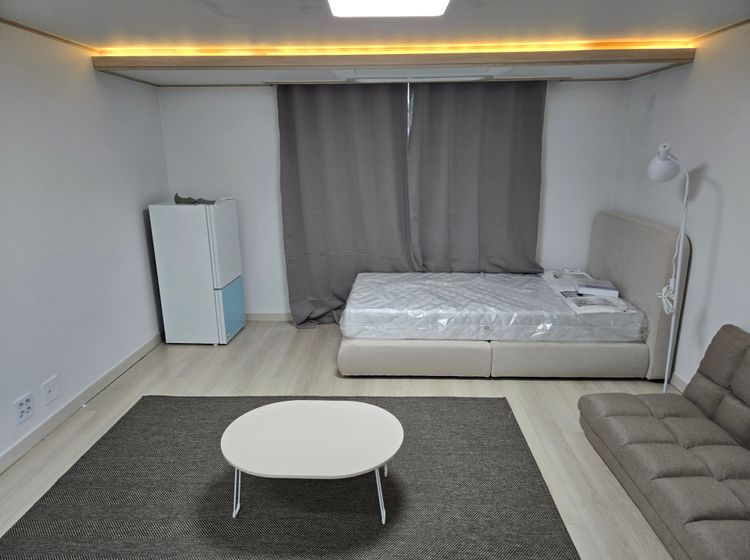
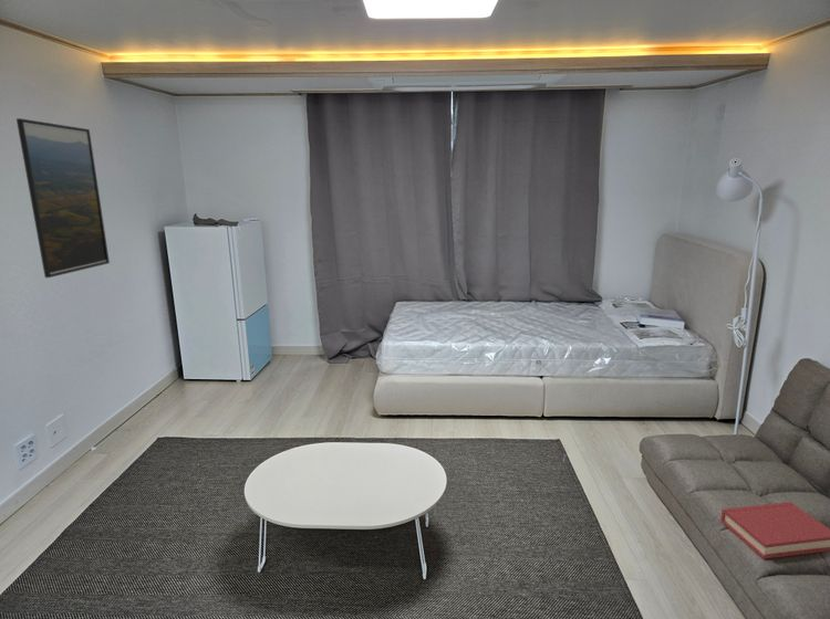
+ hardback book [719,501,830,560]
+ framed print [15,117,111,279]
